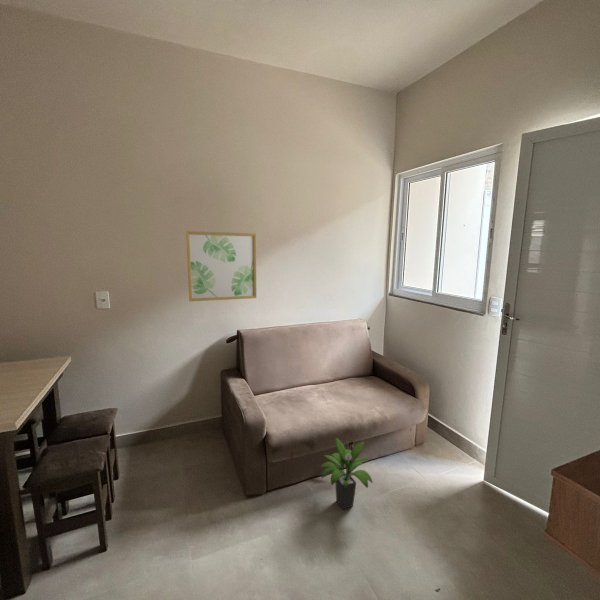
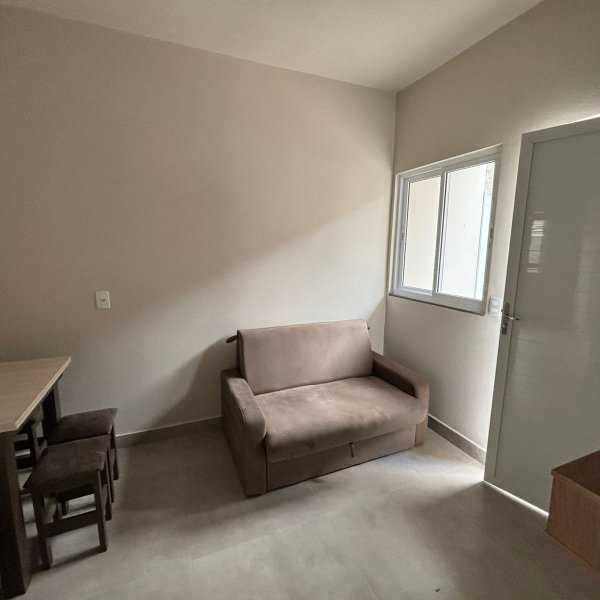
- wall art [185,230,257,302]
- potted plant [319,437,374,510]
